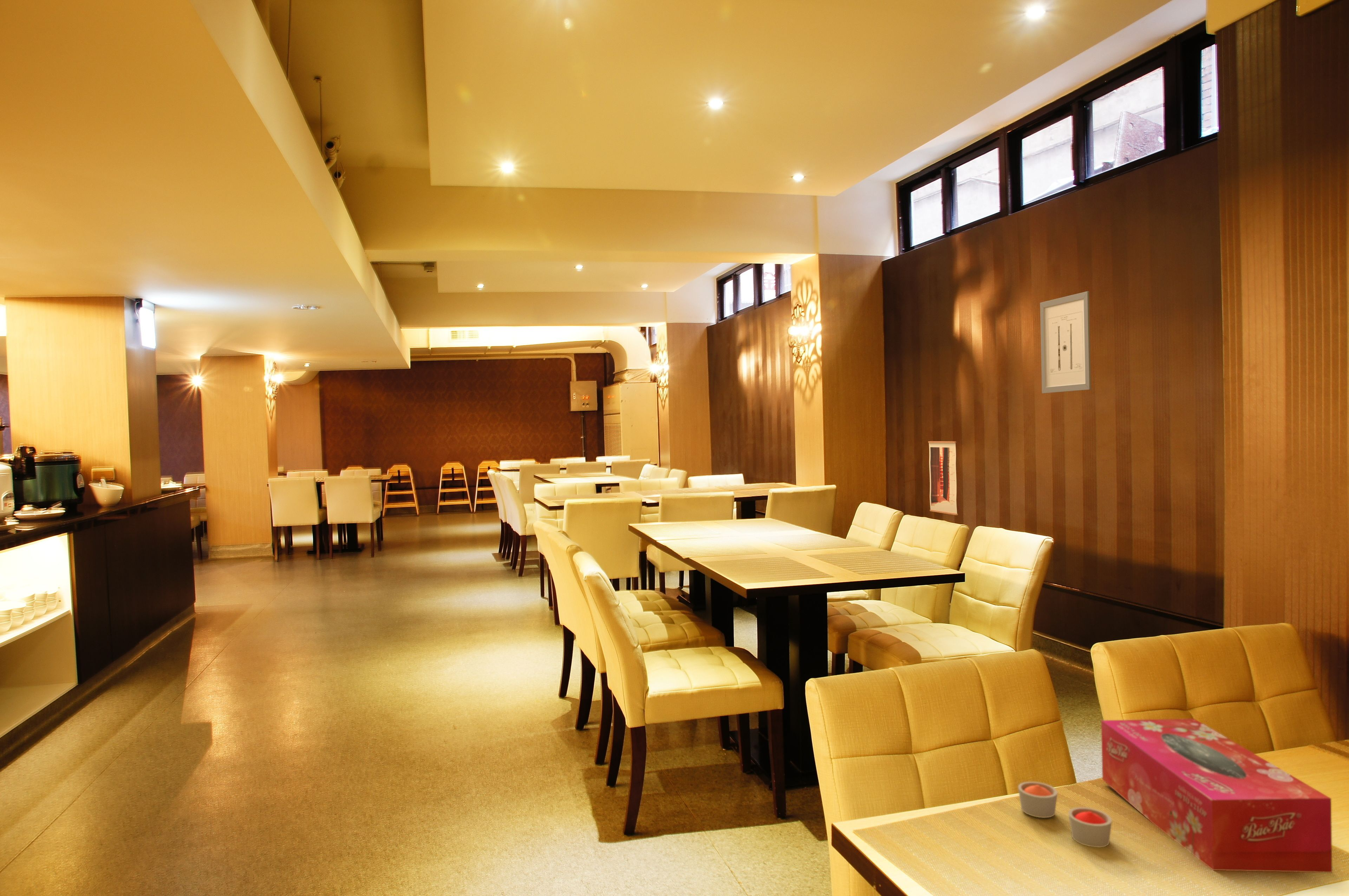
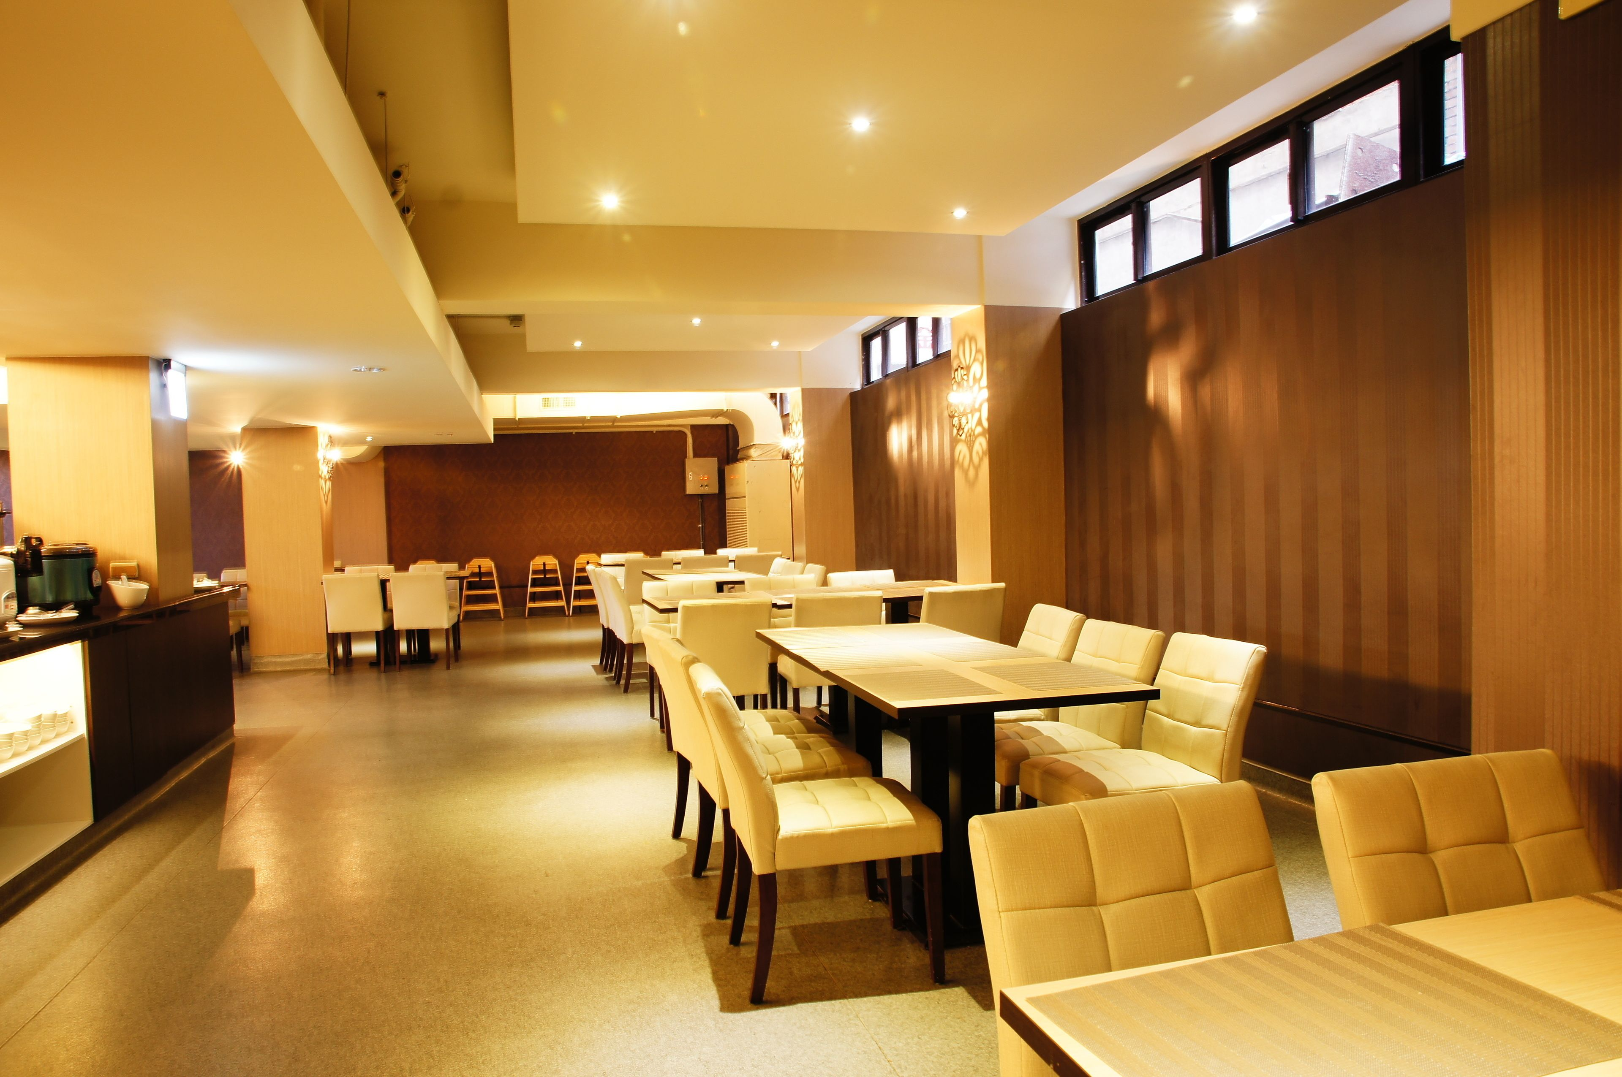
- tissue box [1101,718,1333,873]
- wall art [928,441,958,516]
- wall art [1040,291,1091,394]
- candle [1018,781,1113,848]
